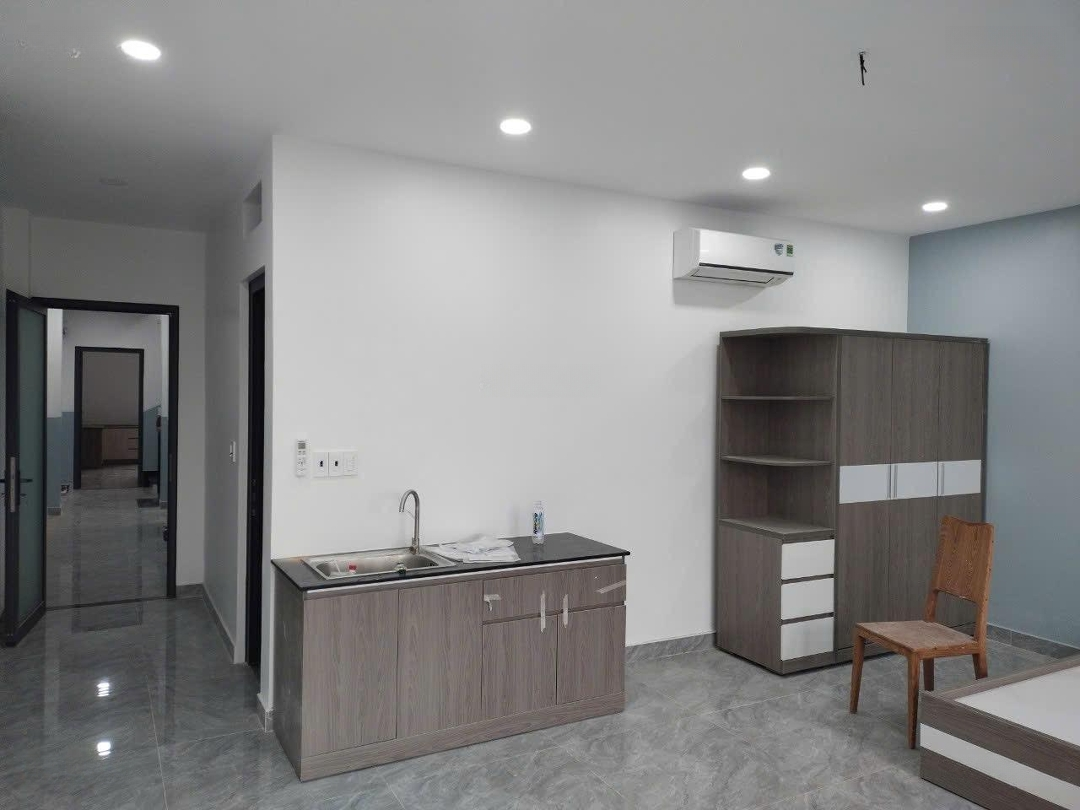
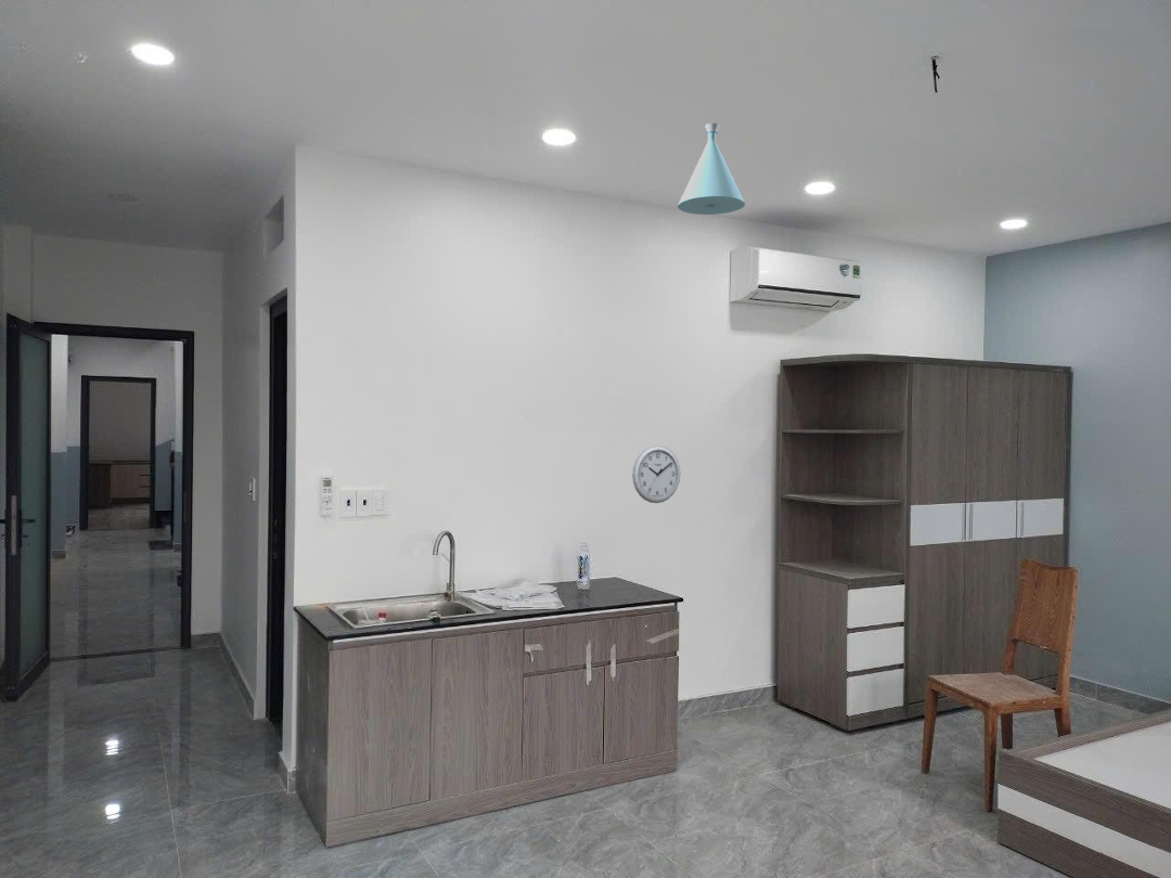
+ pendant light [677,122,746,216]
+ wall clock [631,444,682,504]
